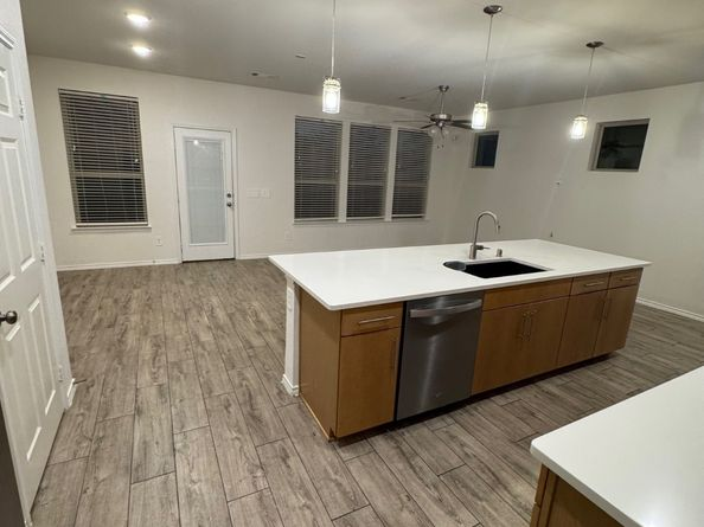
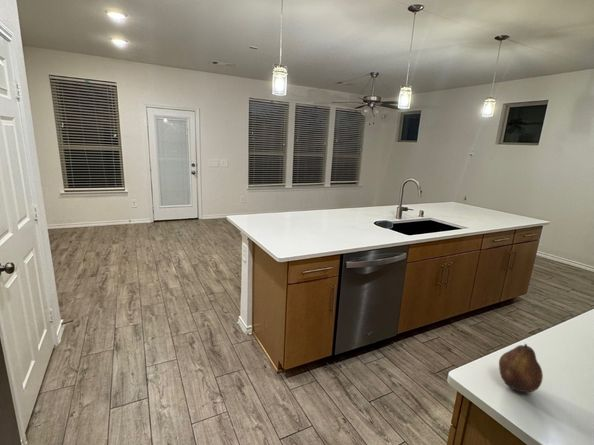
+ fruit [498,343,544,393]
